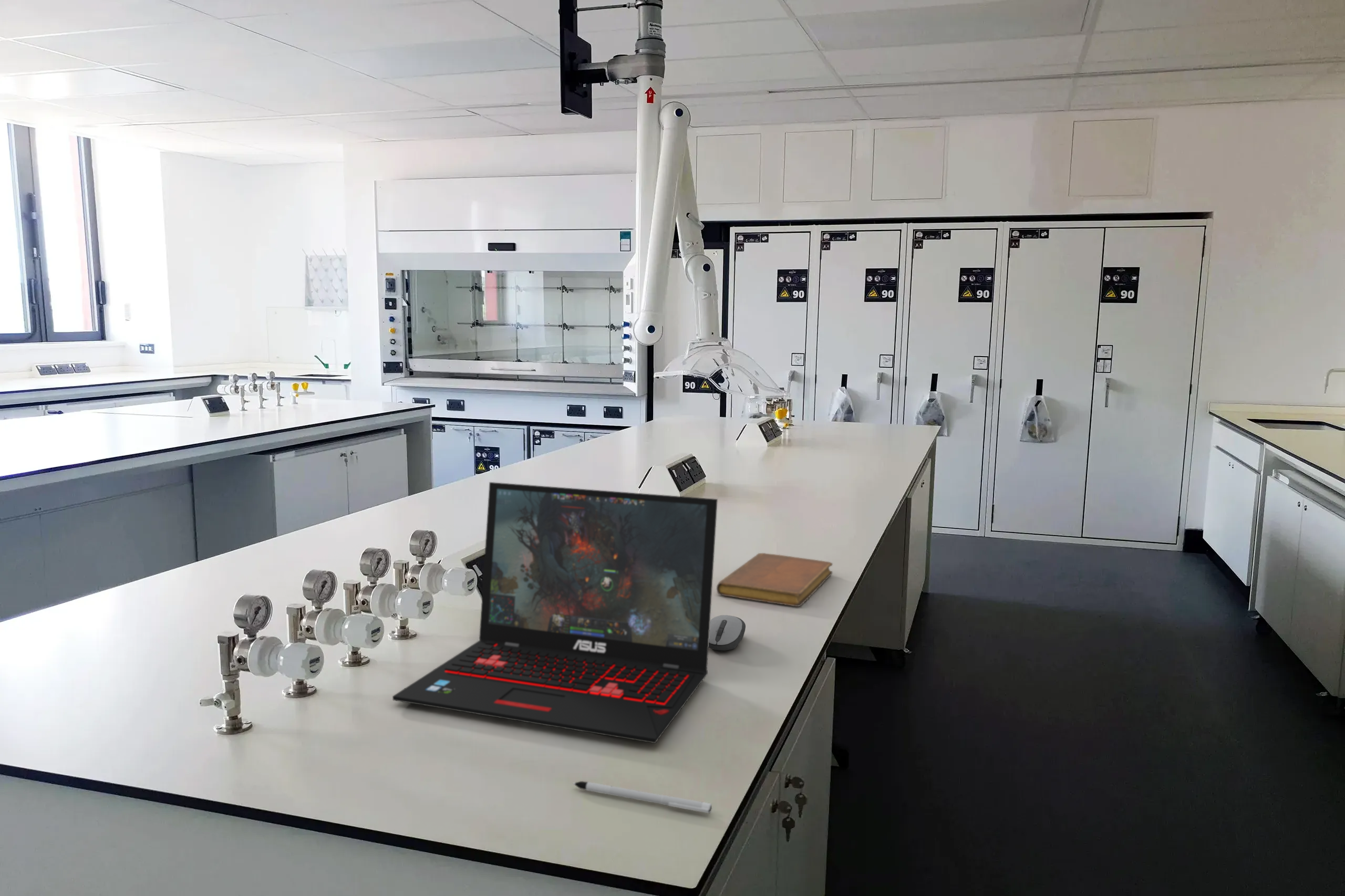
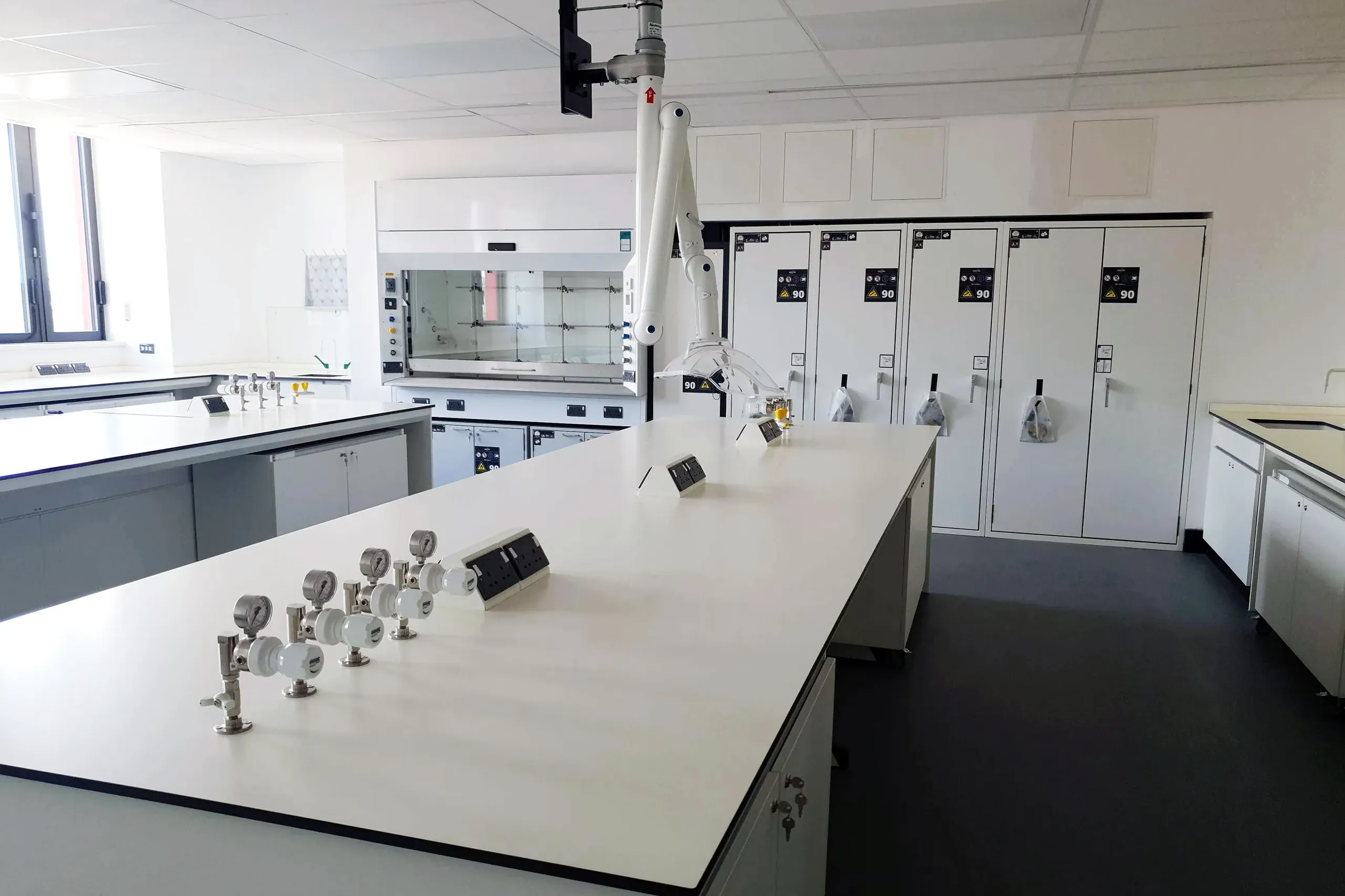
- notebook [716,553,833,607]
- laptop [392,482,718,744]
- computer mouse [708,614,746,651]
- pen [572,780,712,814]
